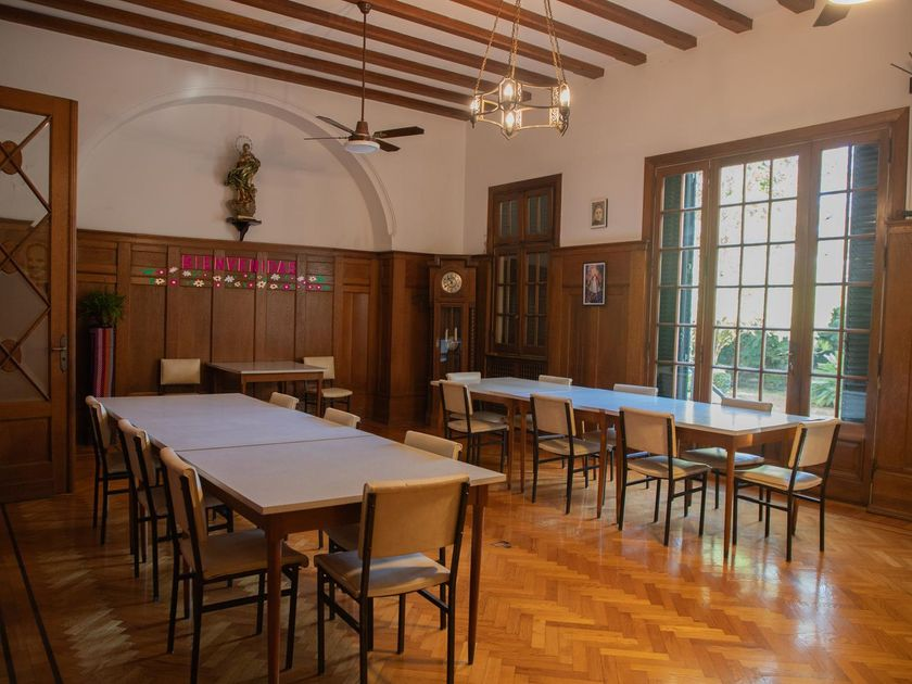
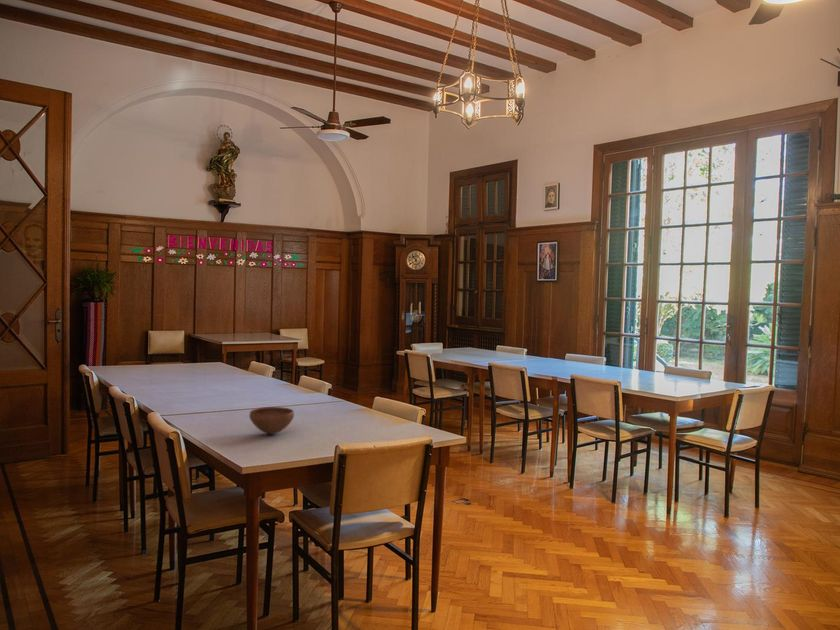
+ bowl [248,406,295,436]
